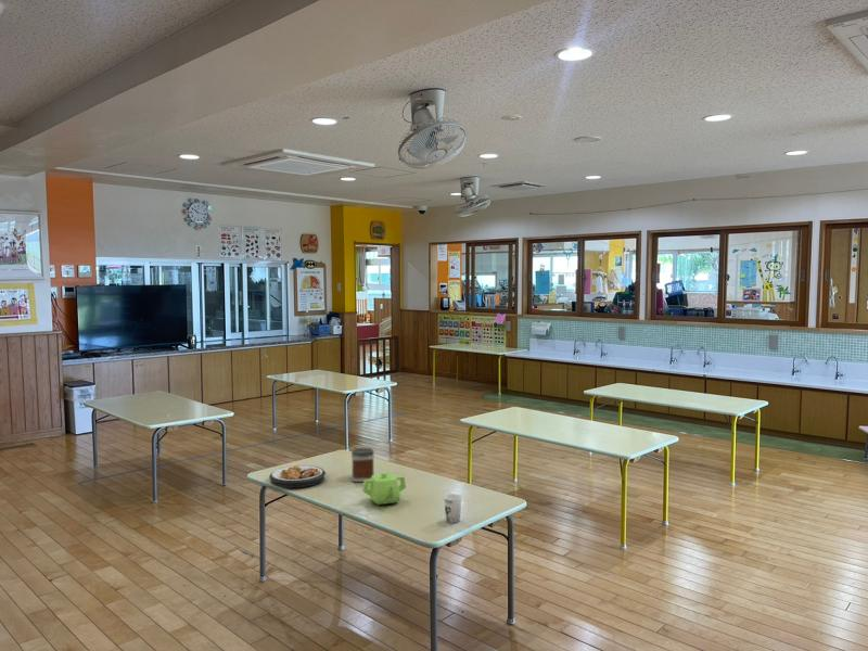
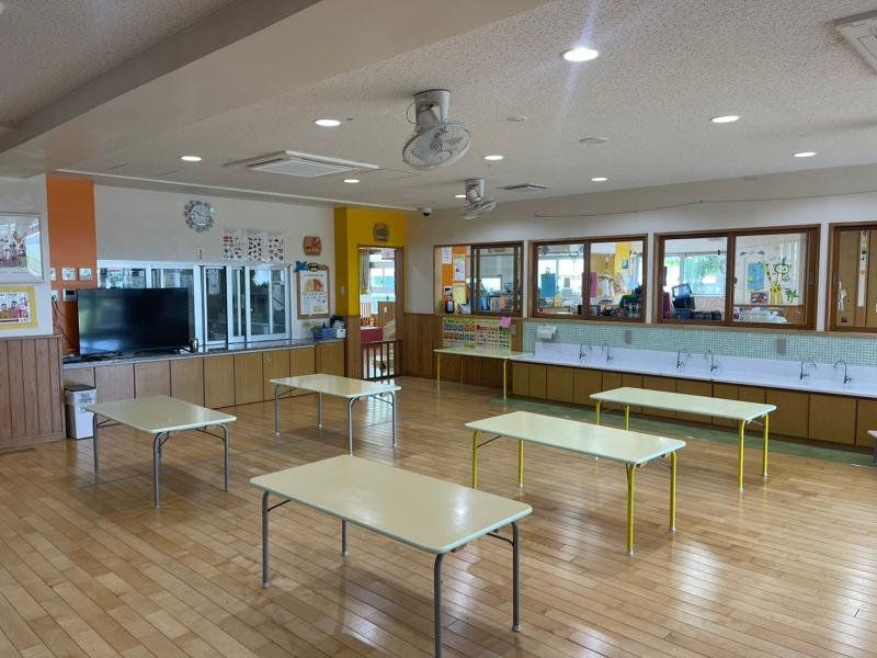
- cup [443,493,463,524]
- plate [268,464,327,489]
- teapot [361,471,407,506]
- jar [350,447,375,483]
